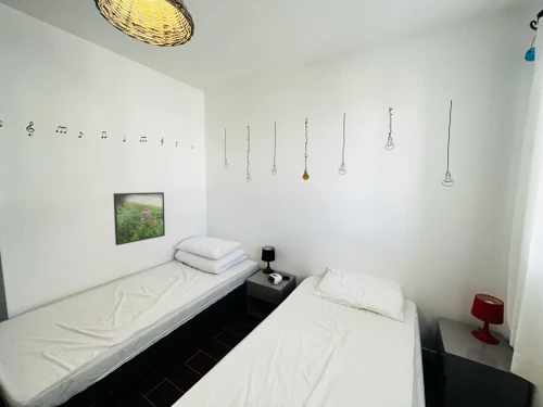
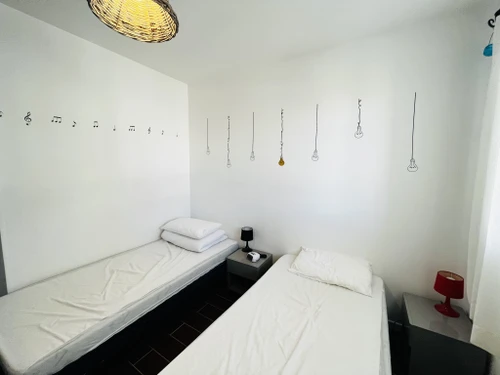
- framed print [113,191,166,246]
